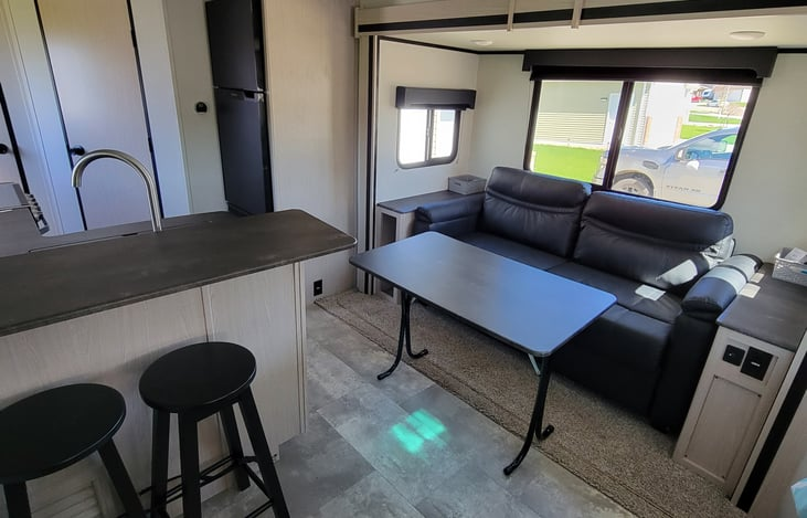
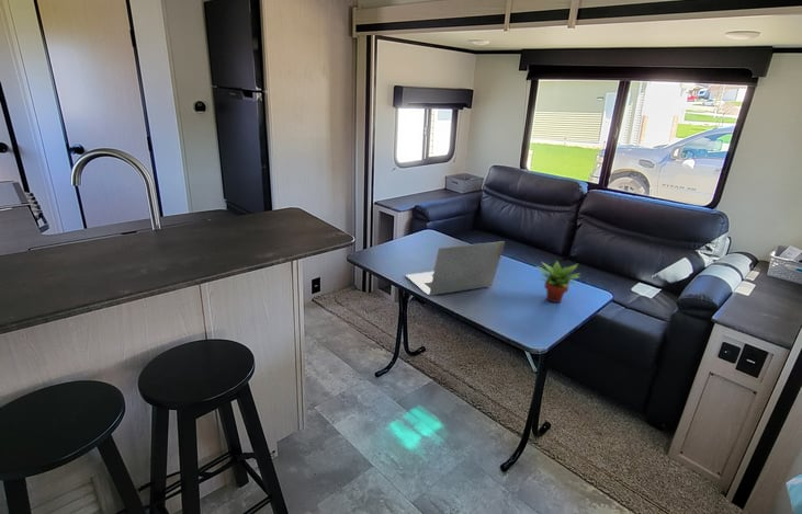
+ laptop [405,240,506,296]
+ succulent plant [534,260,583,304]
